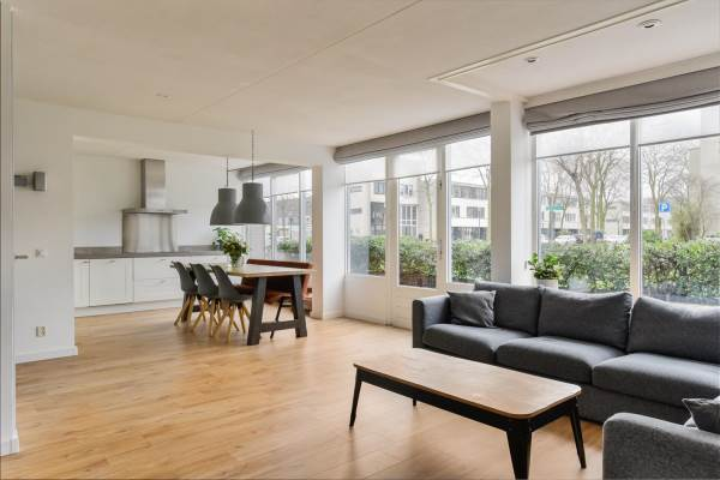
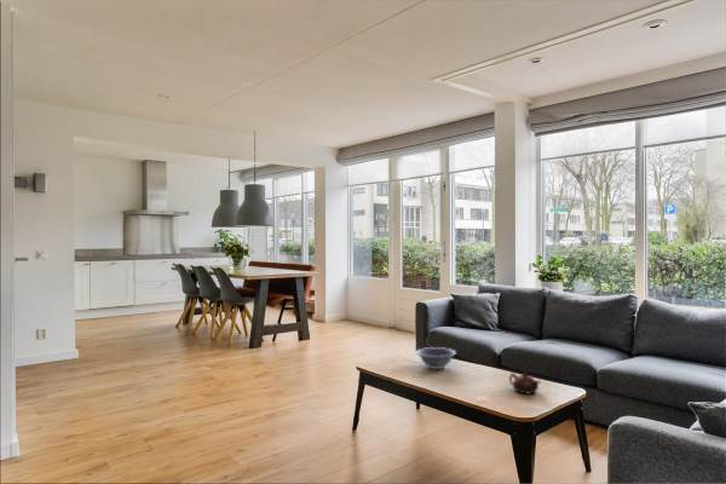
+ decorative bowl [415,346,457,370]
+ teapot [508,370,541,396]
